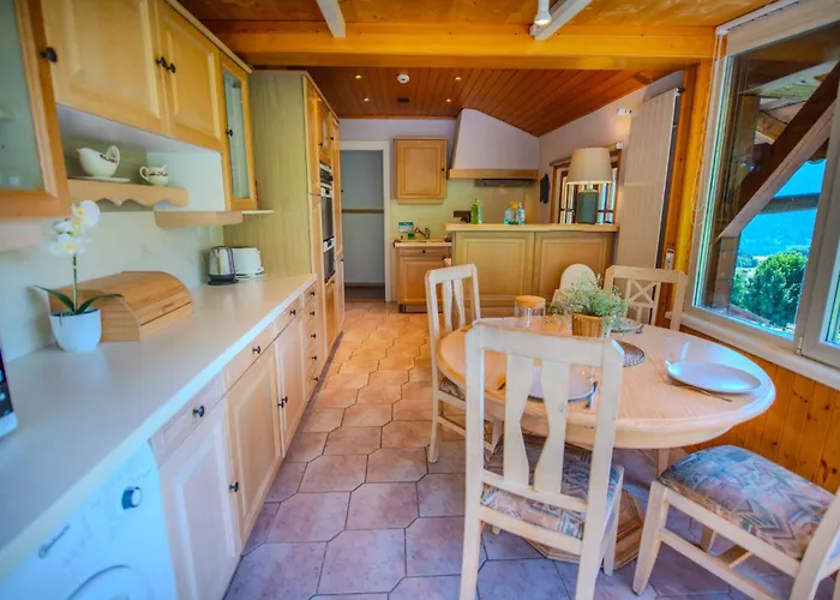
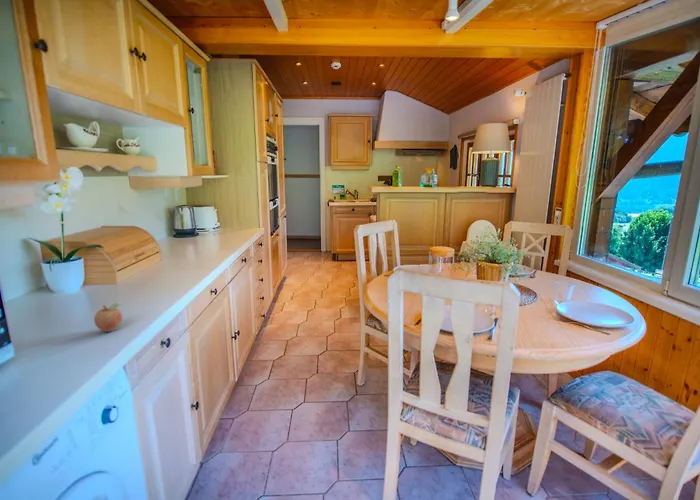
+ fruit [93,302,123,333]
